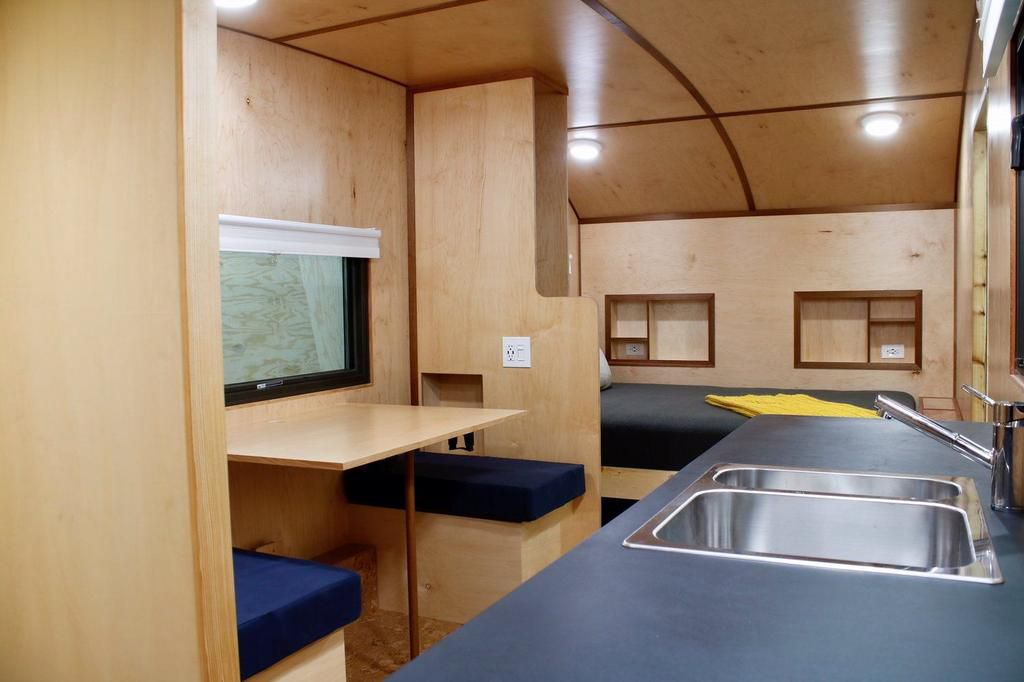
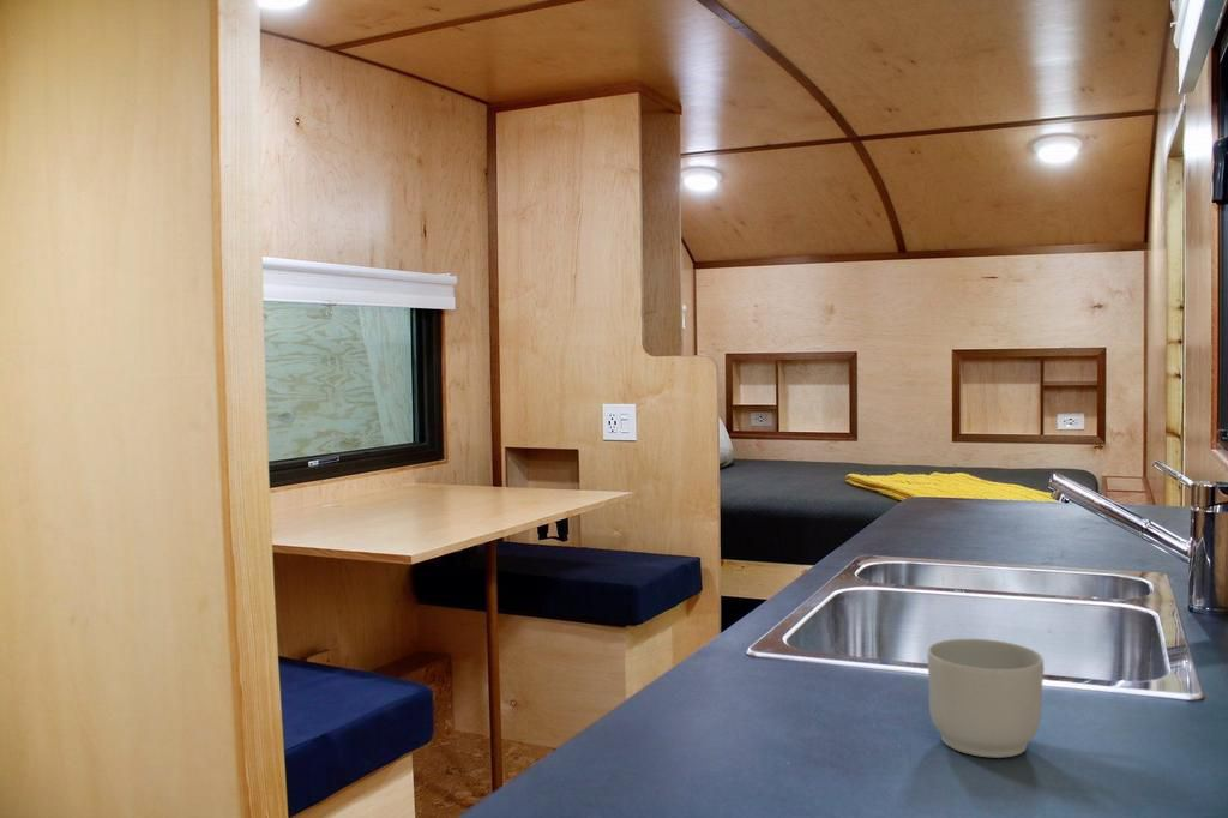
+ mug [927,638,1045,759]
